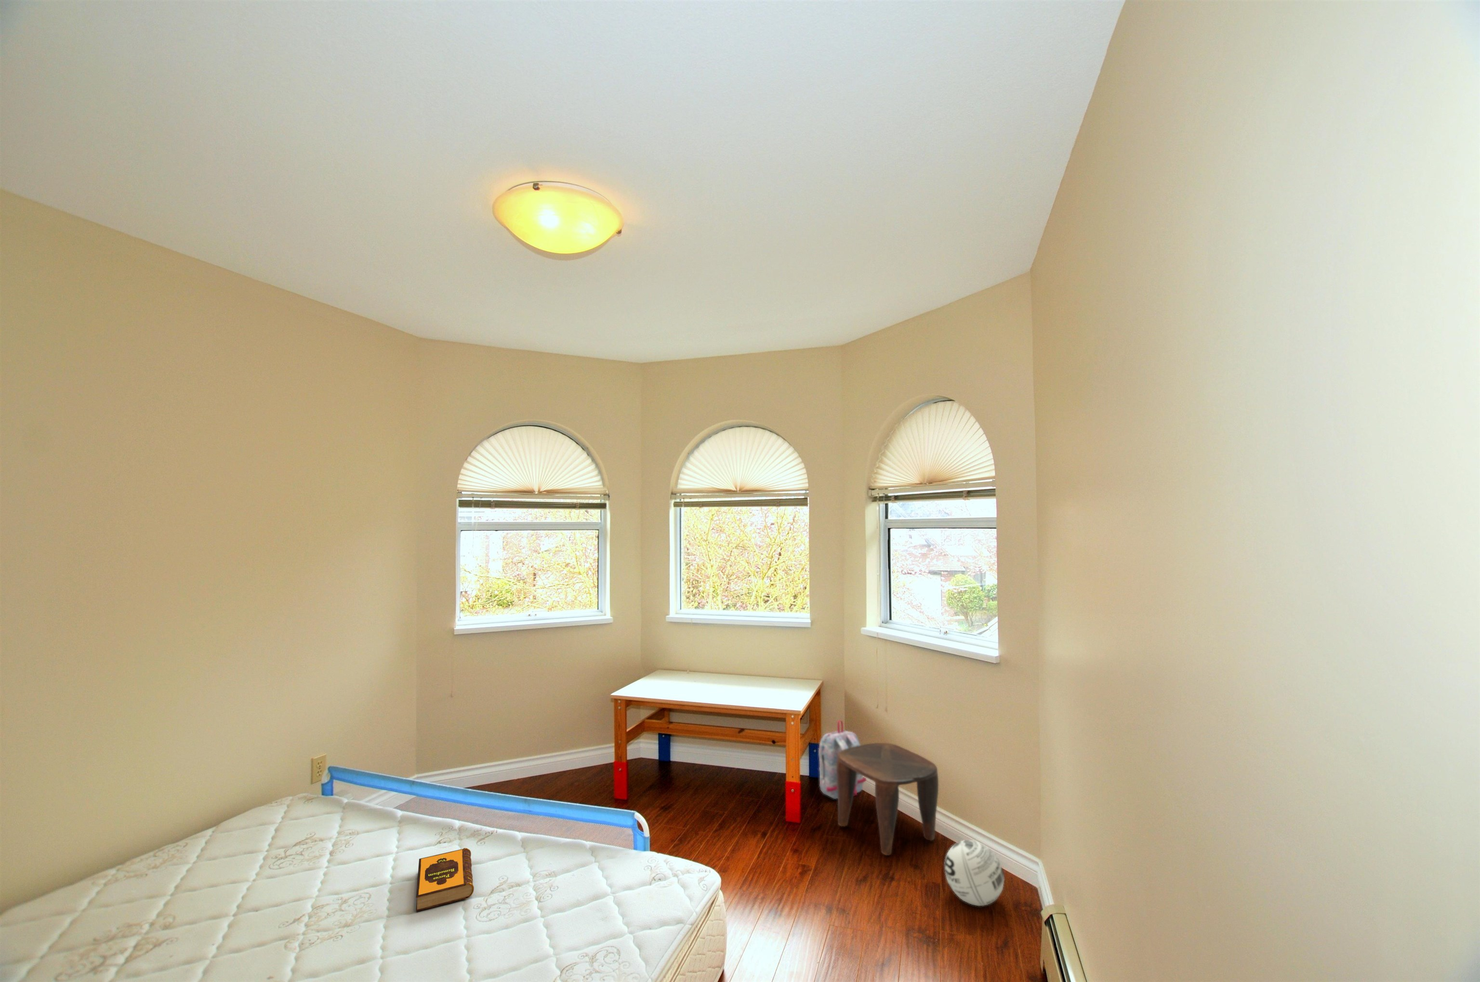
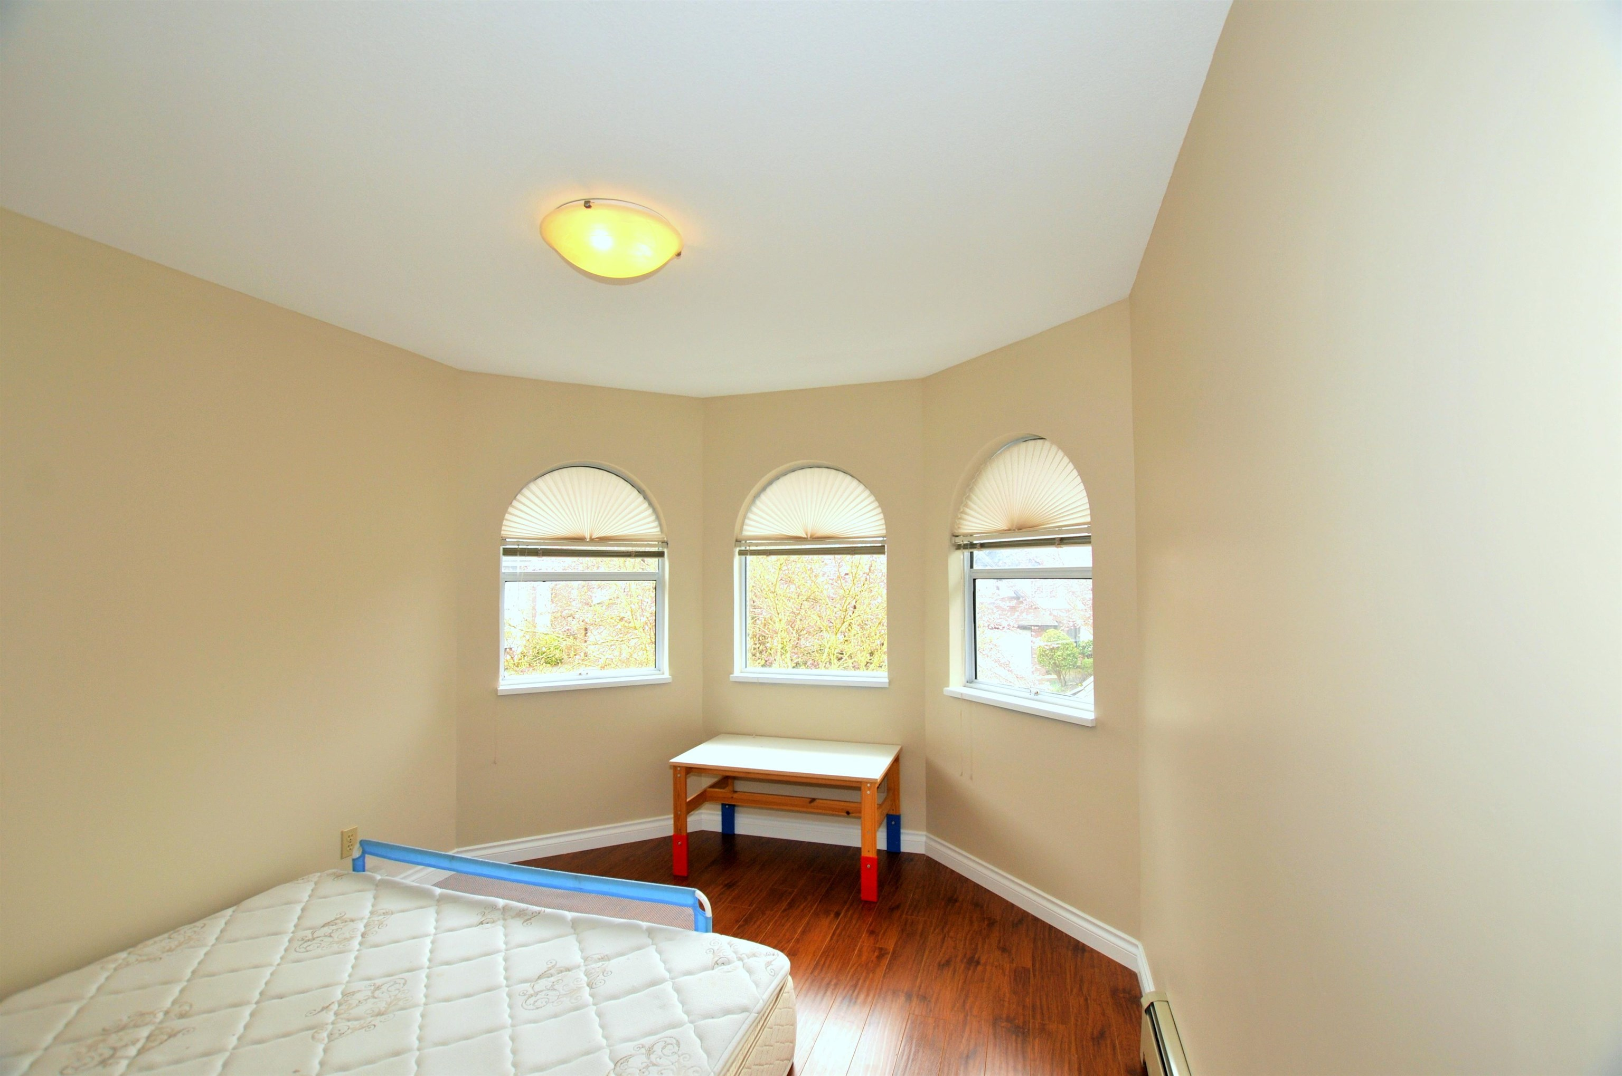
- backpack [818,720,867,800]
- ball [944,840,1004,906]
- hardback book [415,847,475,912]
- stool [836,742,938,856]
